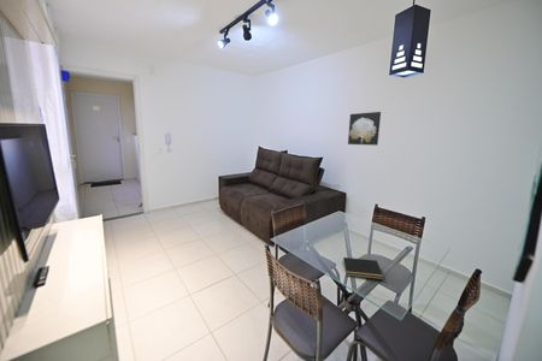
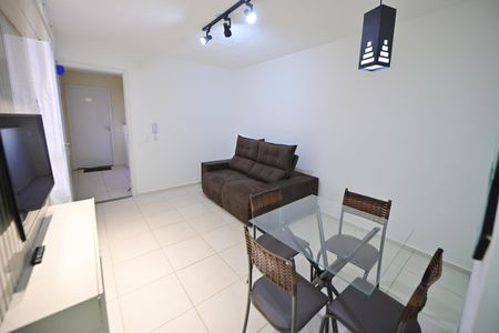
- wall art [347,111,382,147]
- notepad [342,256,384,280]
